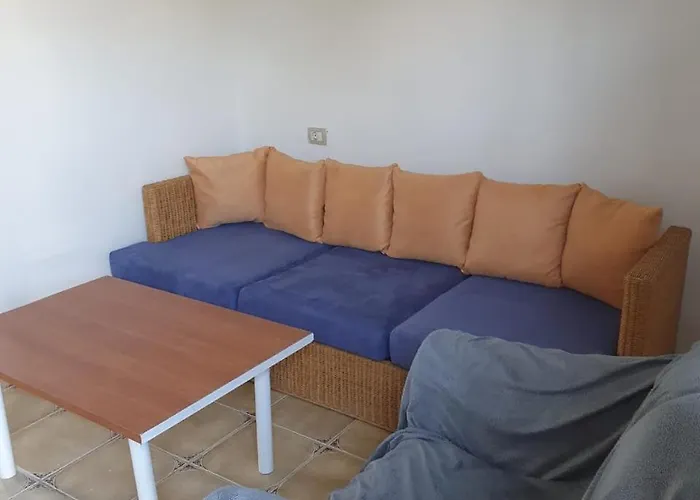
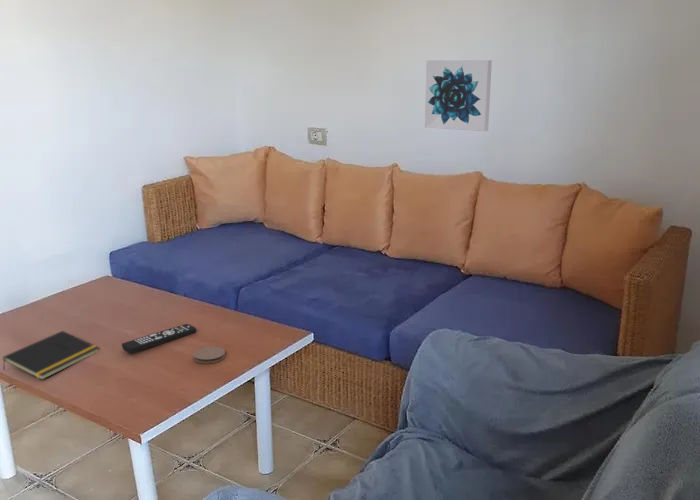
+ notepad [2,330,100,381]
+ remote control [121,323,197,354]
+ wall art [424,59,493,132]
+ coaster [192,345,226,364]
